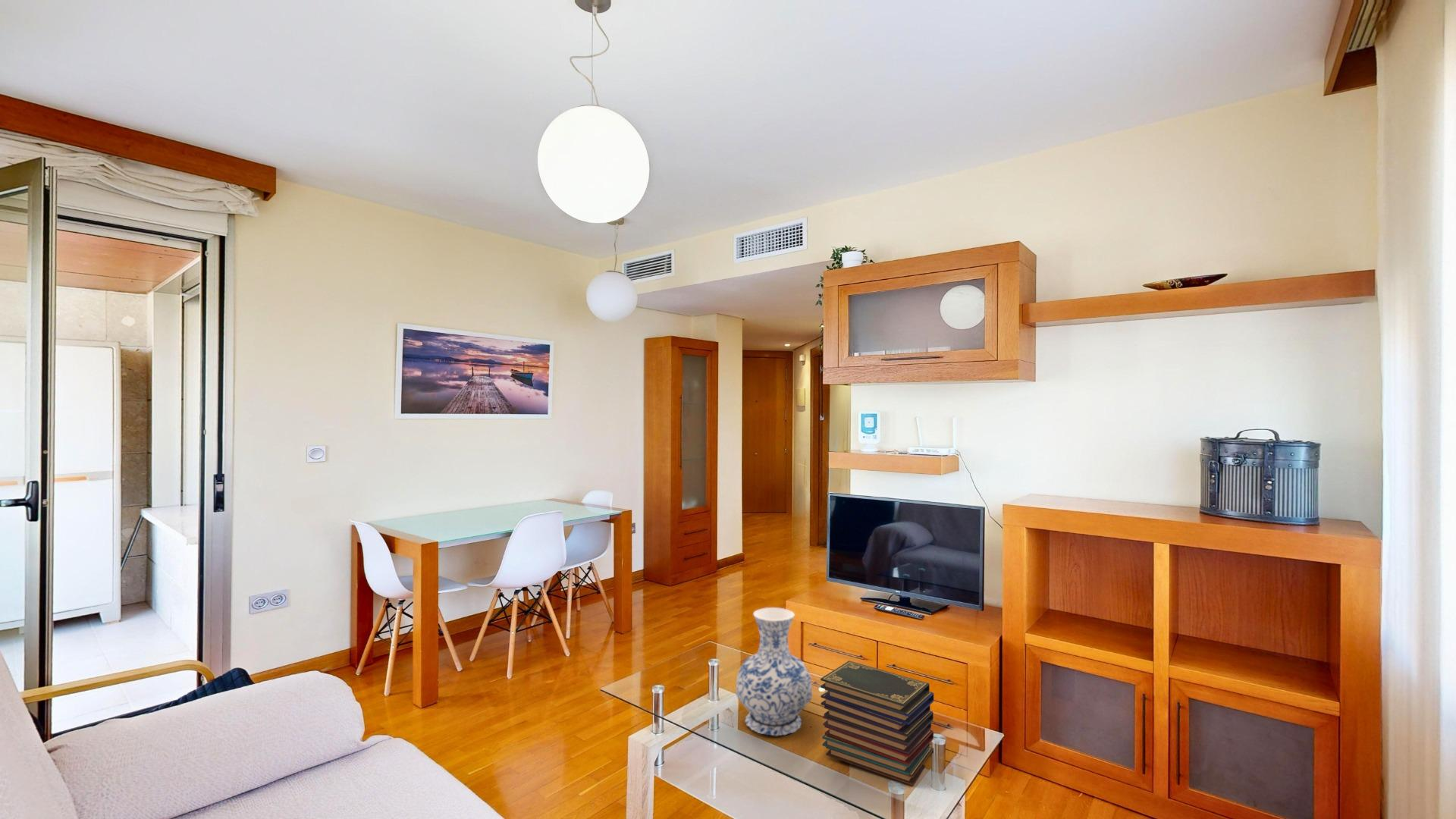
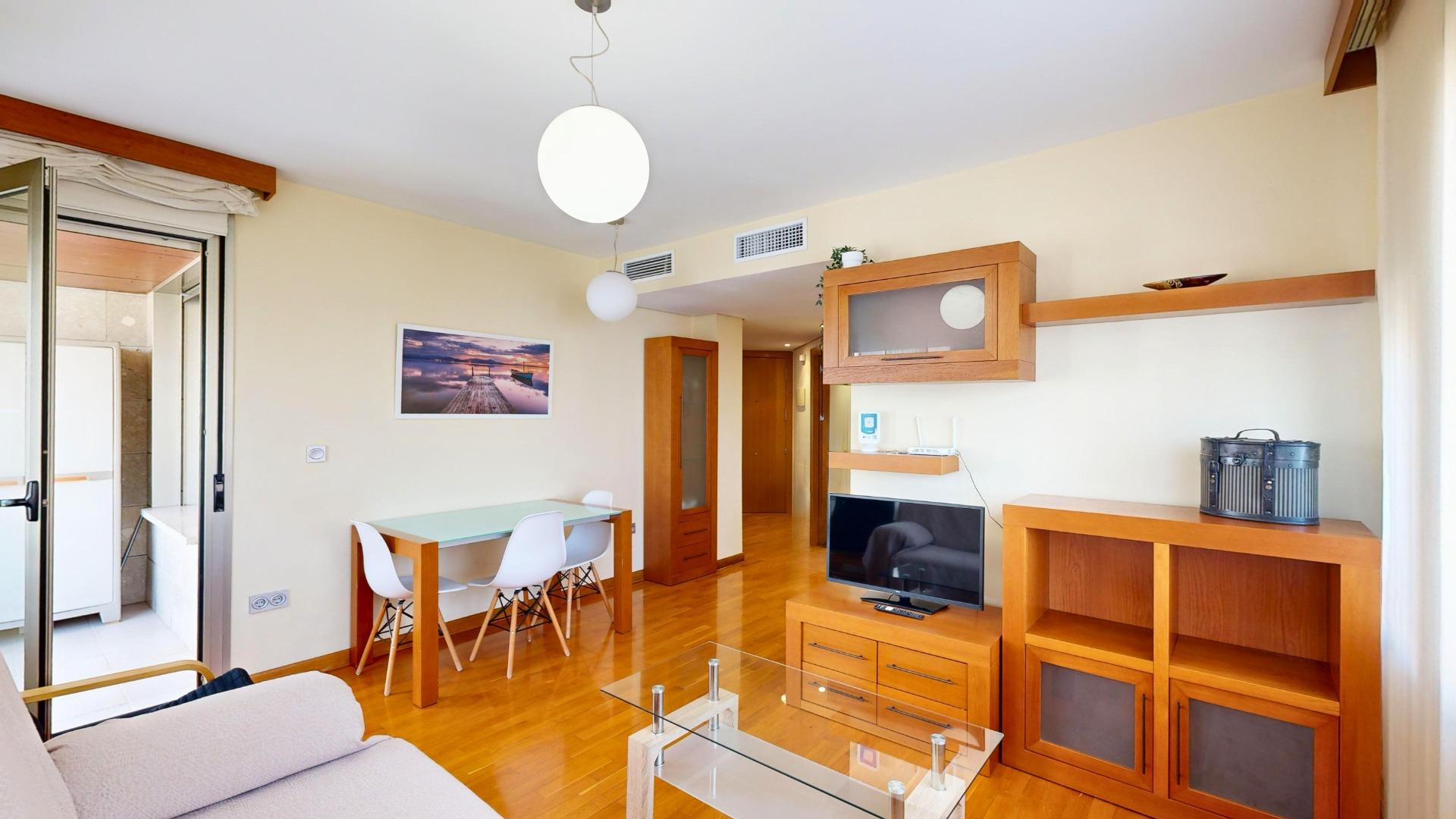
- book stack [820,660,935,786]
- vase [735,607,813,736]
